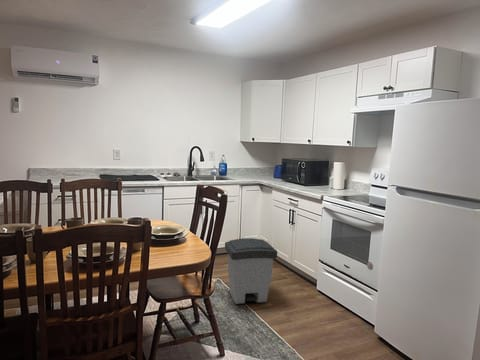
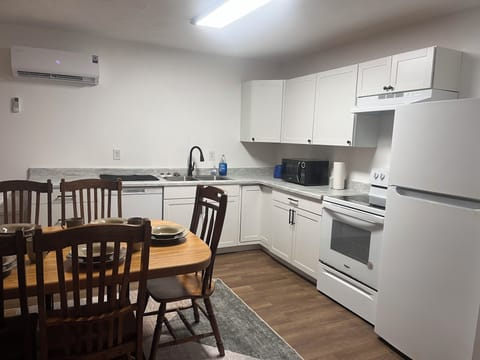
- trash can [224,237,278,305]
